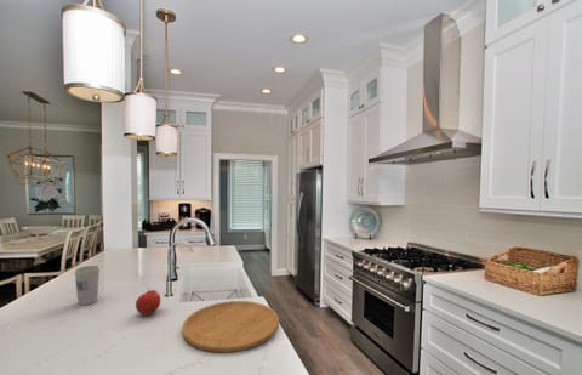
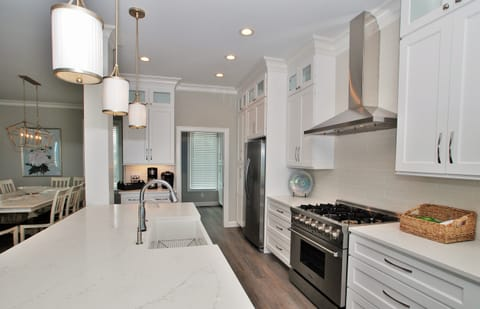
- fruit [135,286,161,317]
- cutting board [181,300,280,354]
- cup [74,265,101,306]
